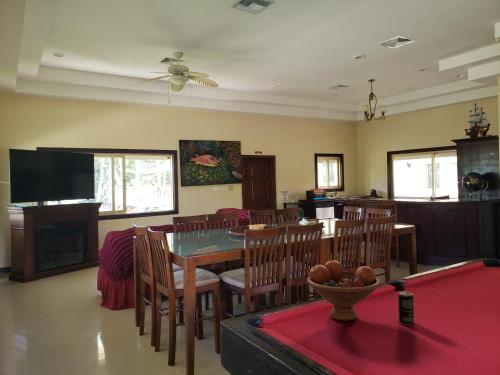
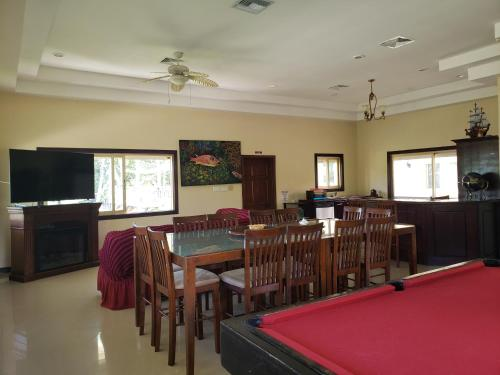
- fruit bowl [306,259,381,322]
- beverage can [397,291,415,326]
